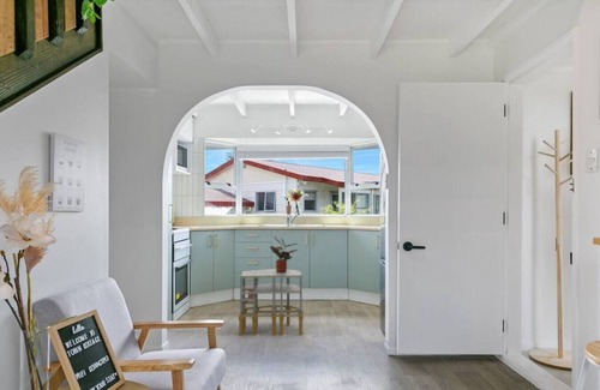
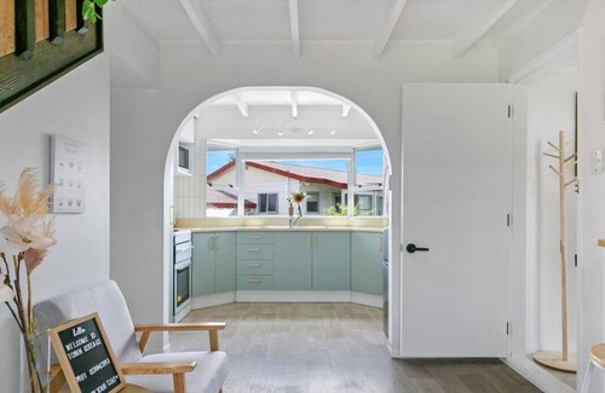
- potted plant [269,235,299,272]
- shelving unit [238,268,305,337]
